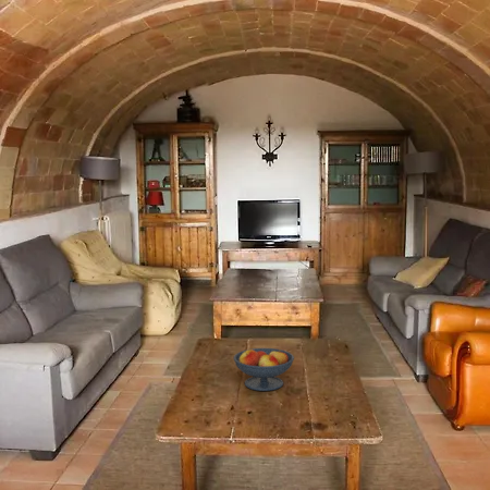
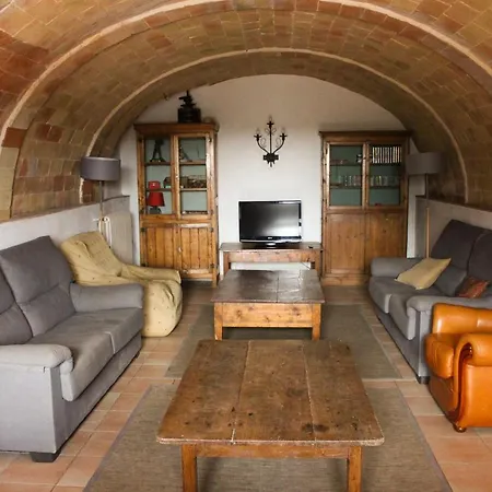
- fruit bowl [232,347,295,392]
